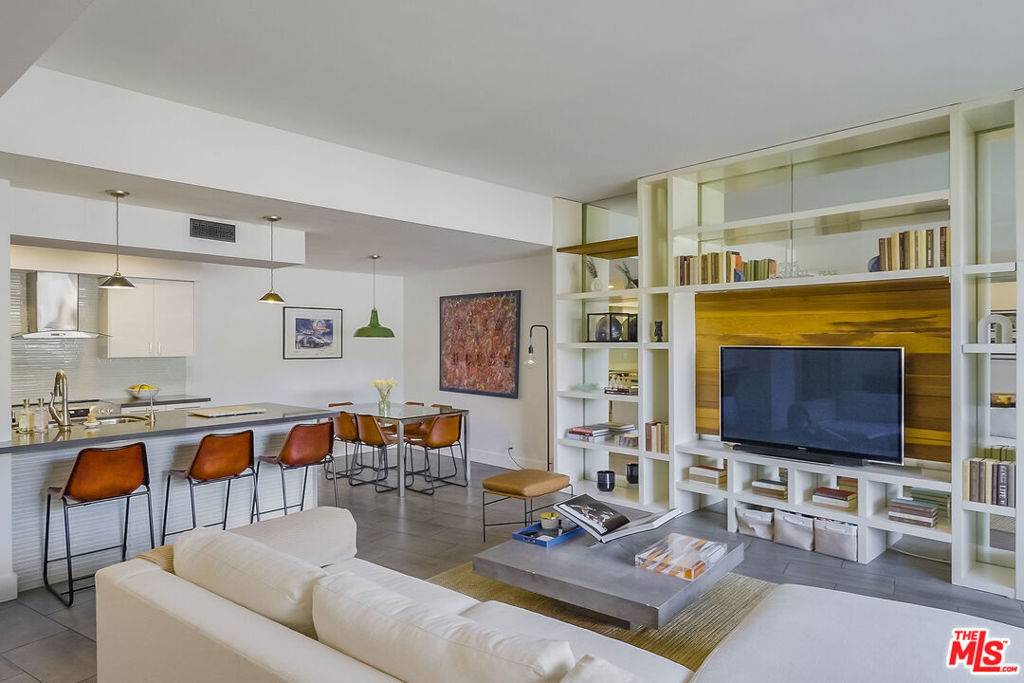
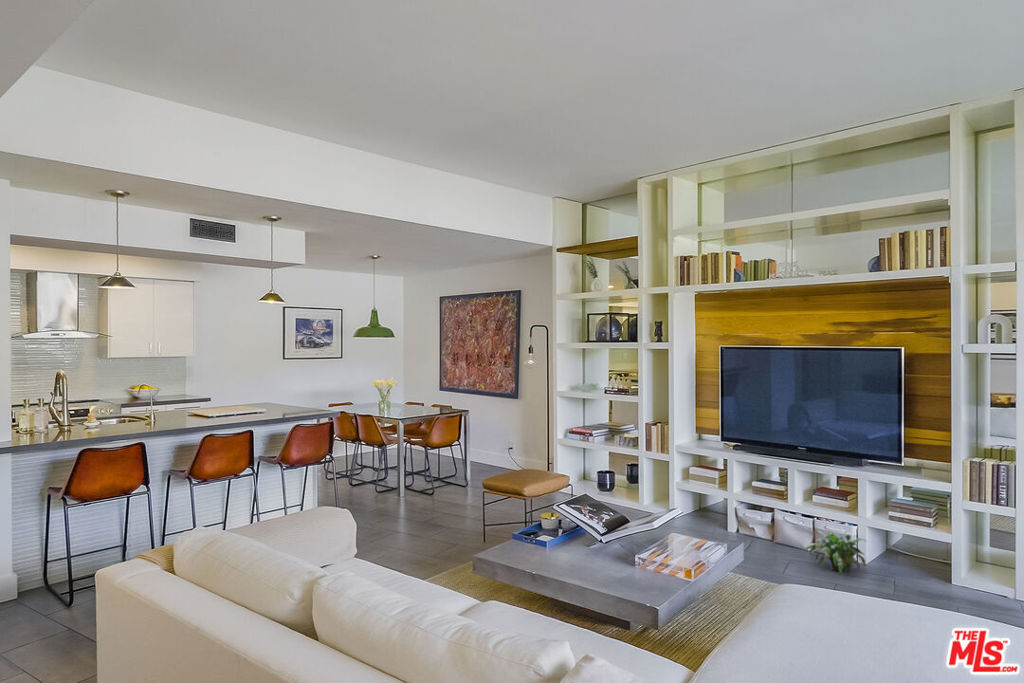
+ potted plant [804,530,868,576]
